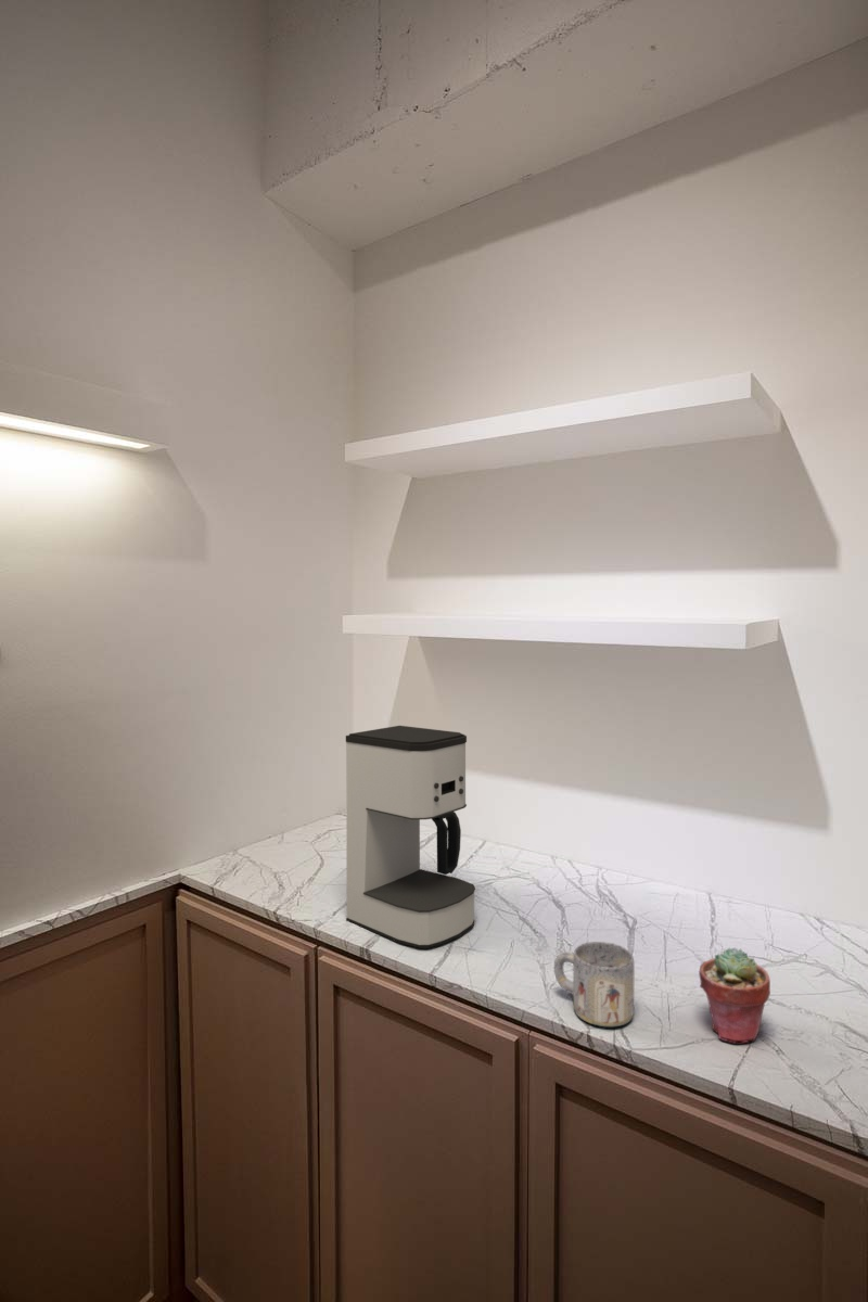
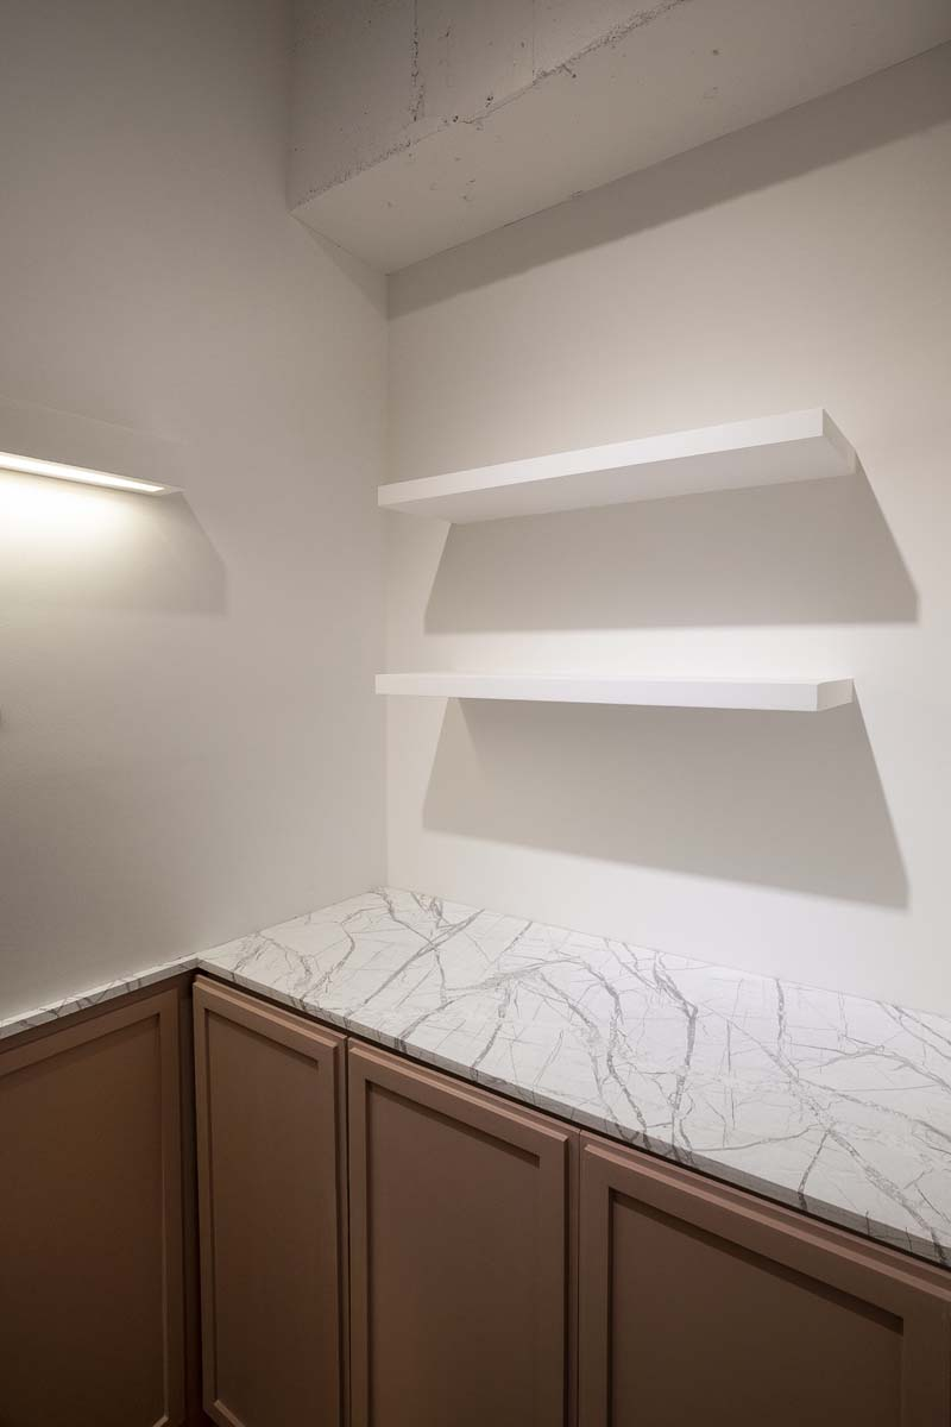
- mug [553,941,636,1027]
- potted succulent [698,947,771,1044]
- coffee maker [345,725,476,949]
